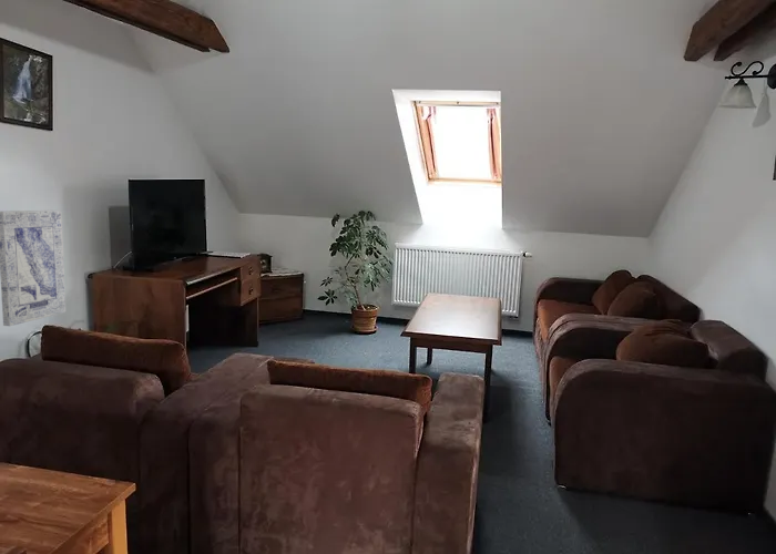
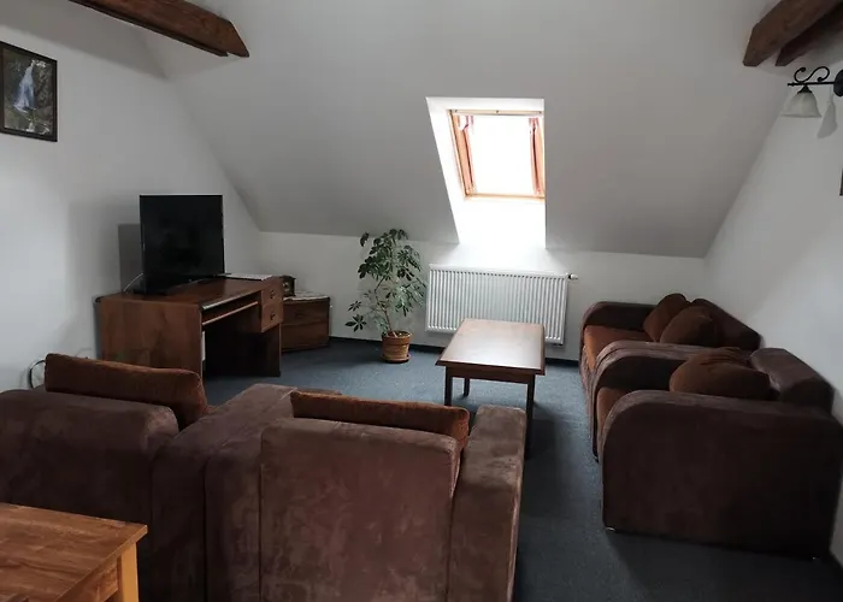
- wall art [0,209,67,327]
